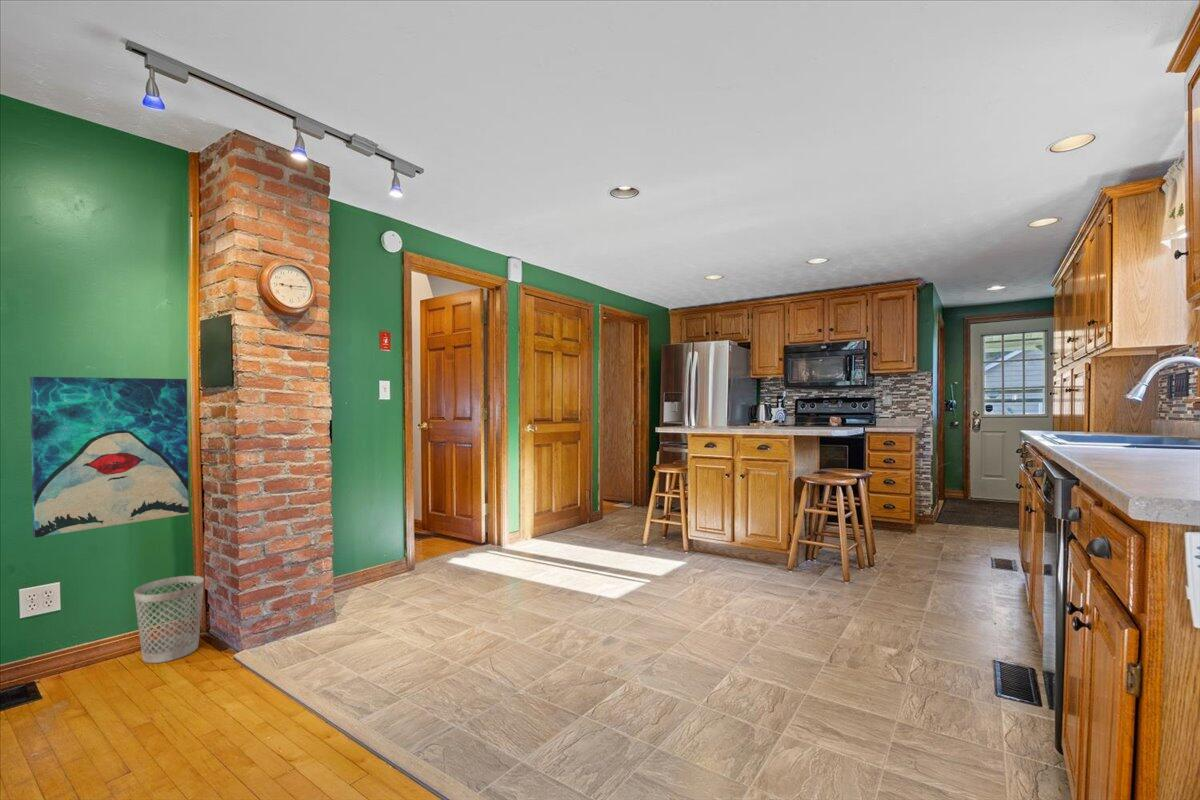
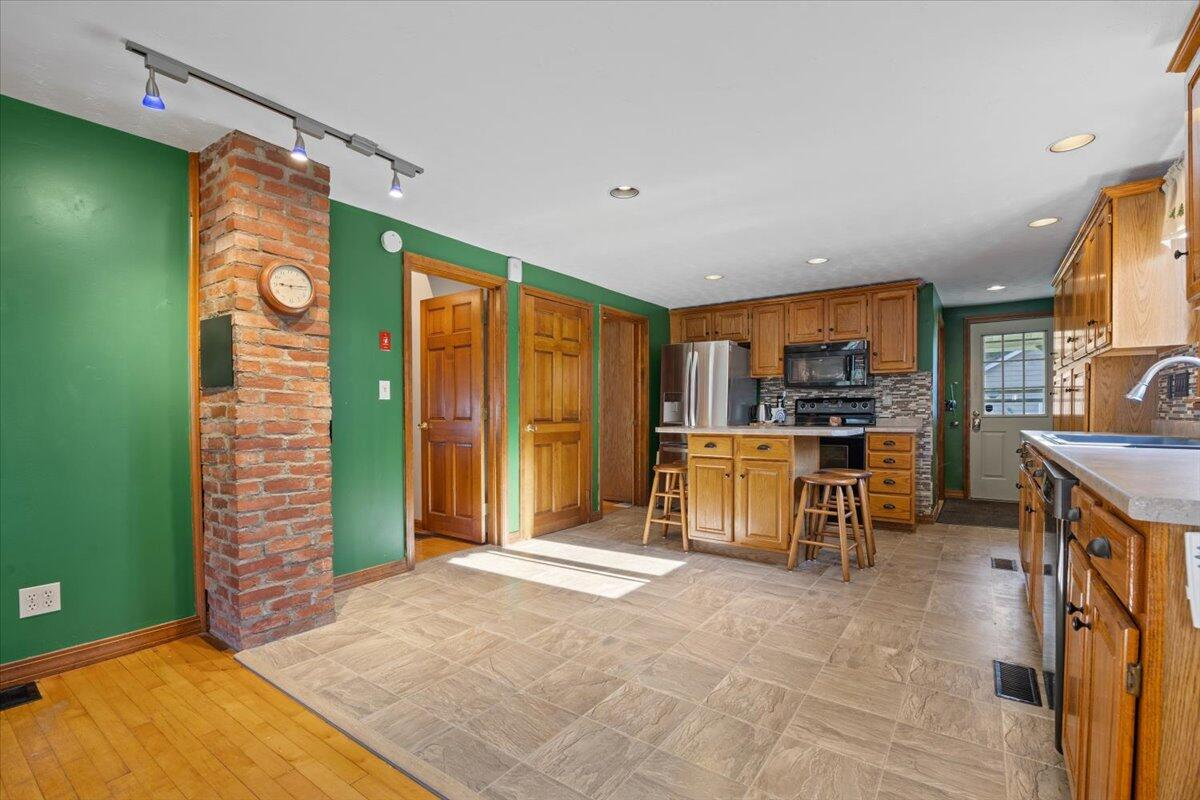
- wastebasket [133,575,205,664]
- wall art [29,376,190,538]
